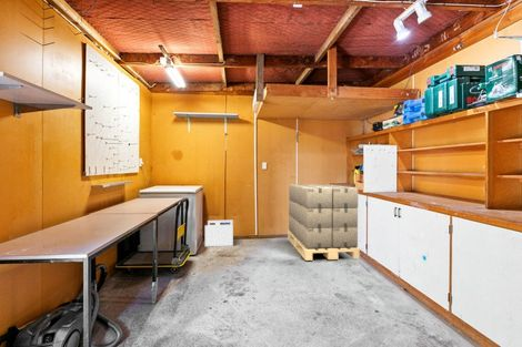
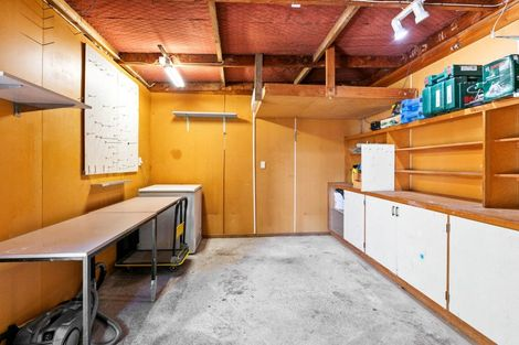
- architectural model [204,220,234,247]
- cardboard box [287,183,361,262]
